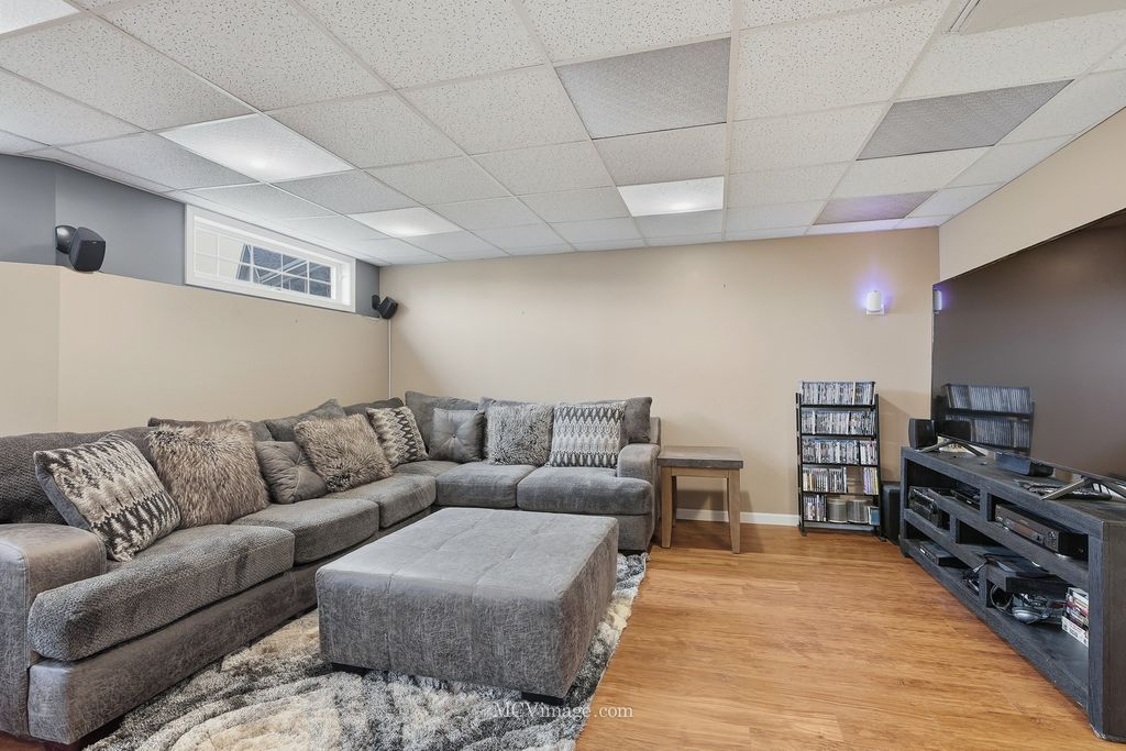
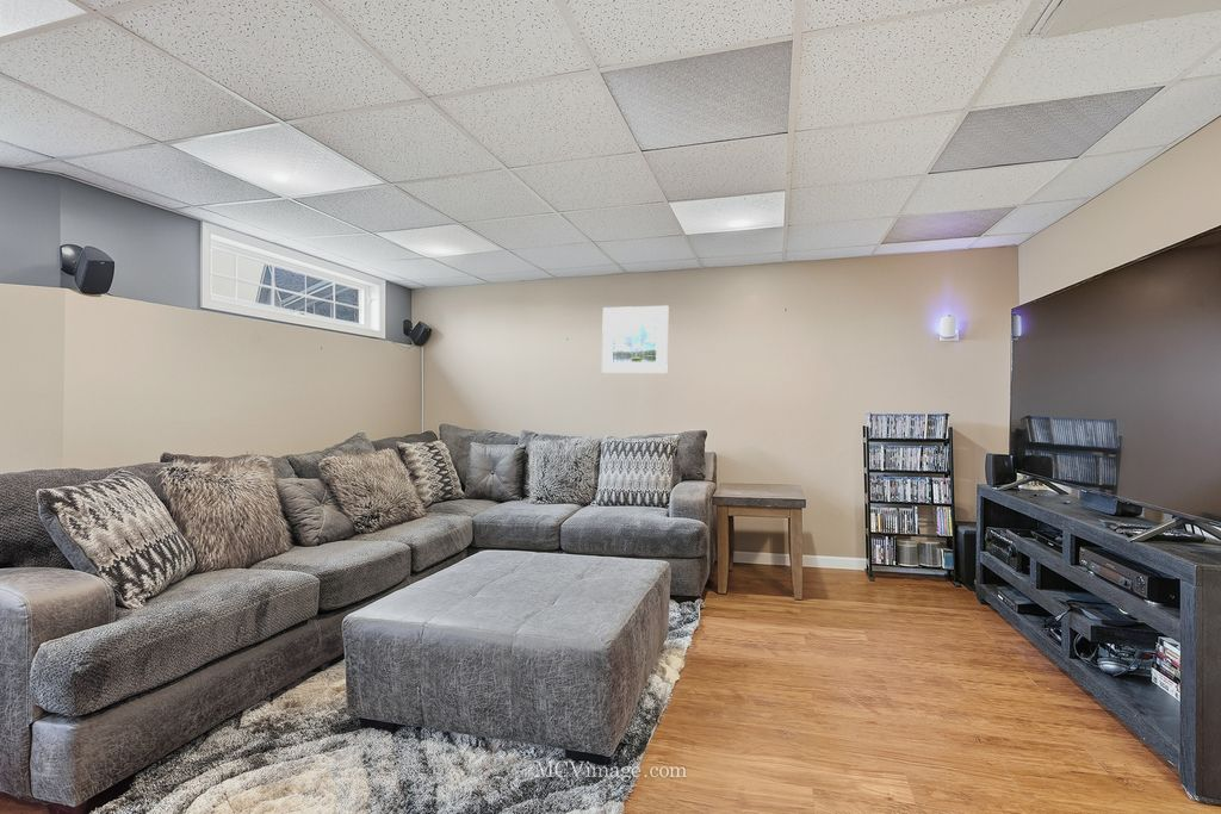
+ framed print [601,305,669,374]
